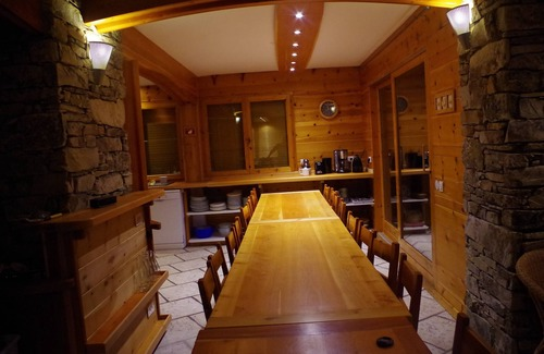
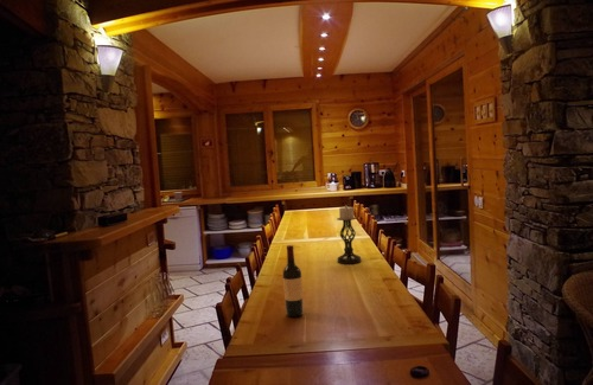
+ candle holder [336,204,363,265]
+ wine bottle [281,244,304,317]
